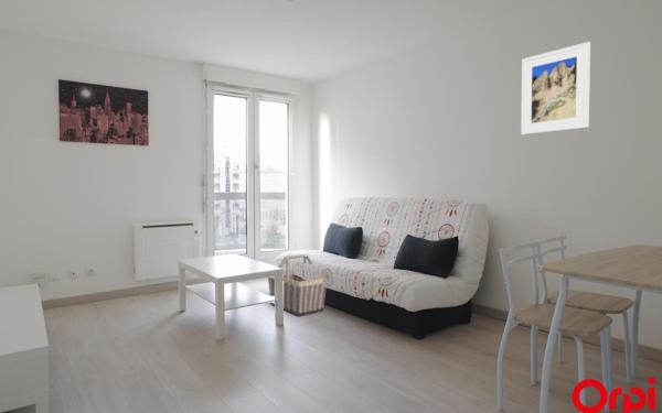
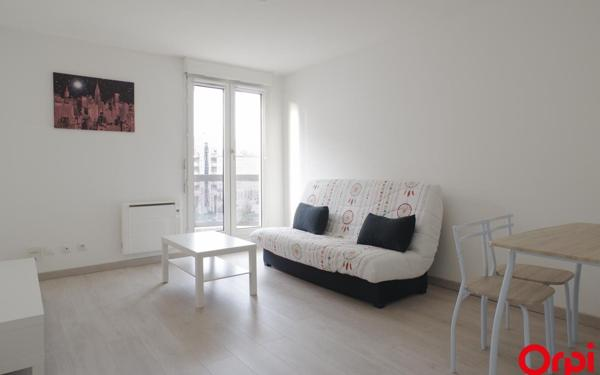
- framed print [520,41,591,135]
- basket [267,253,328,317]
